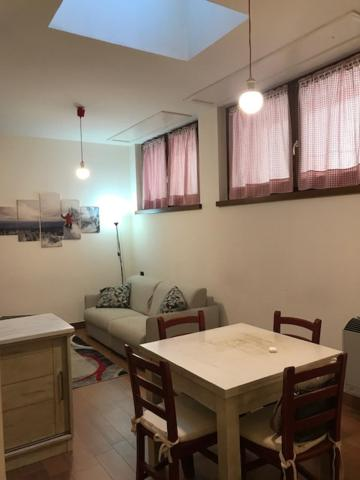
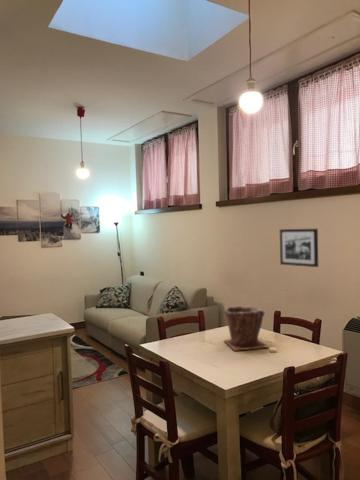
+ picture frame [279,228,319,268]
+ plant pot [223,304,269,352]
